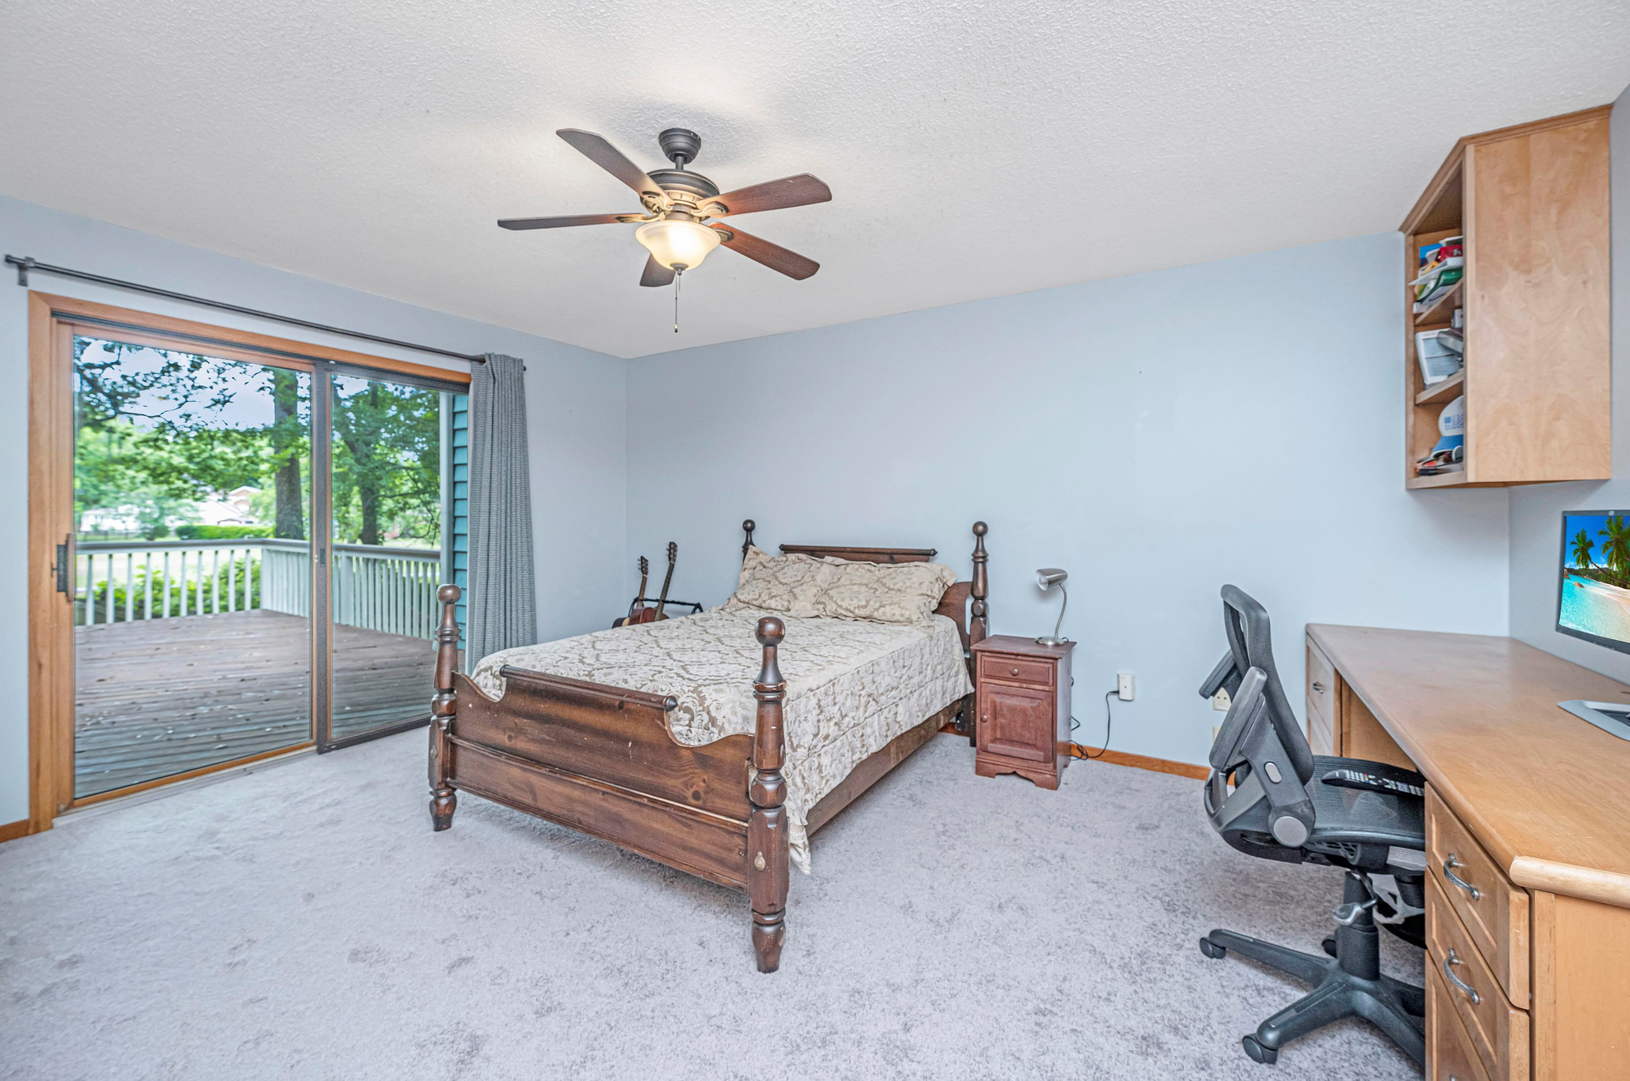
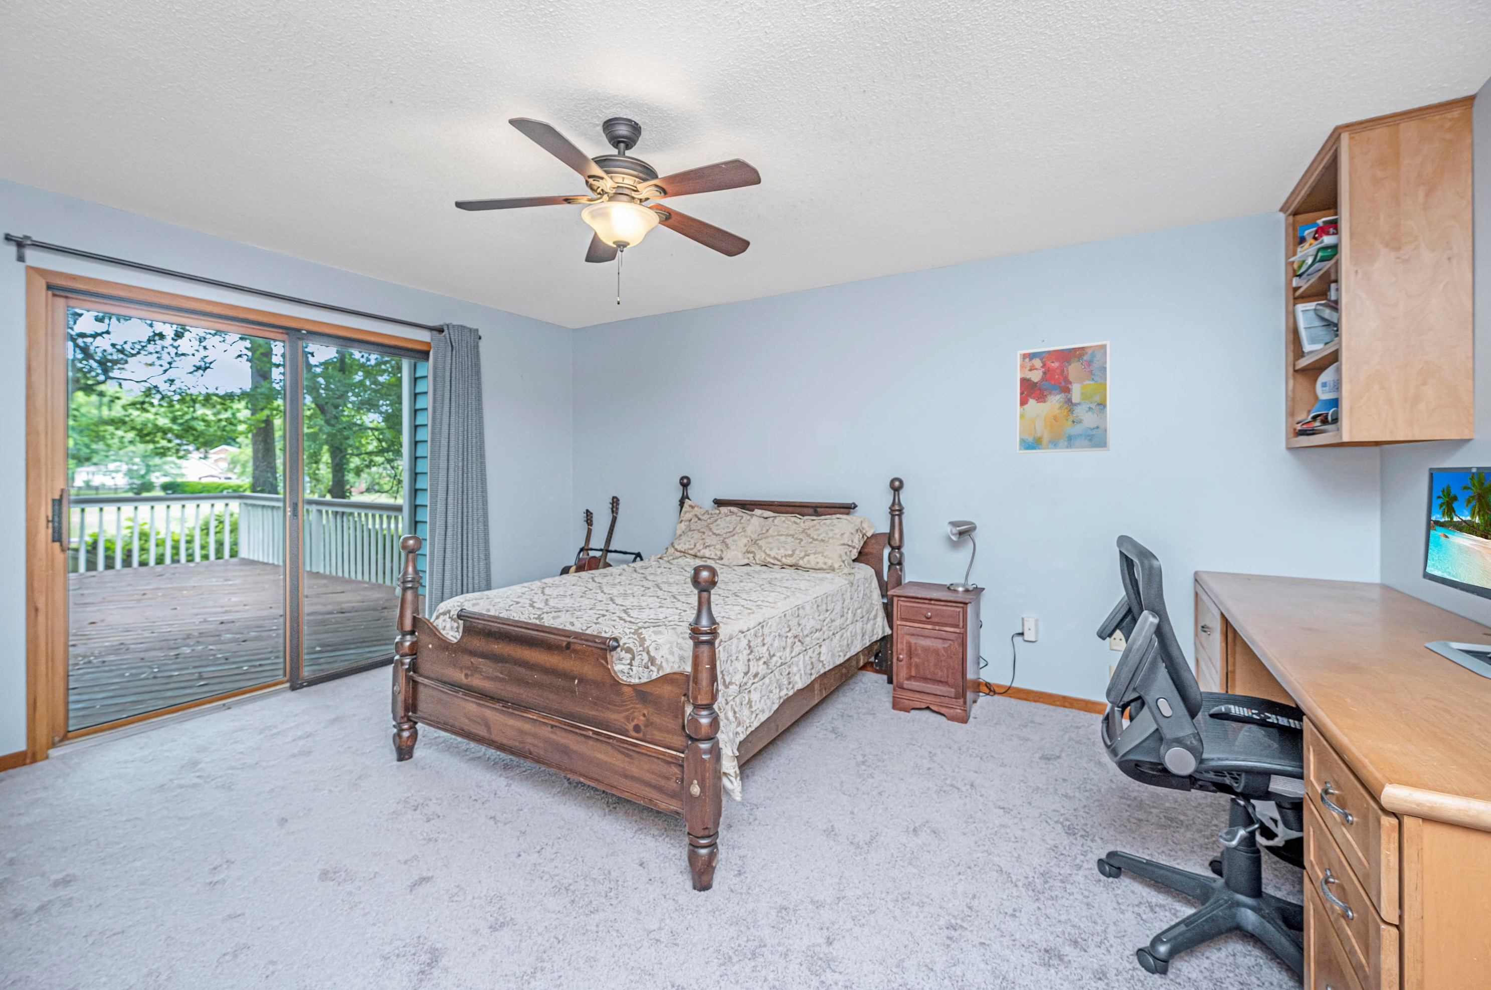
+ wall art [1017,340,1110,454]
